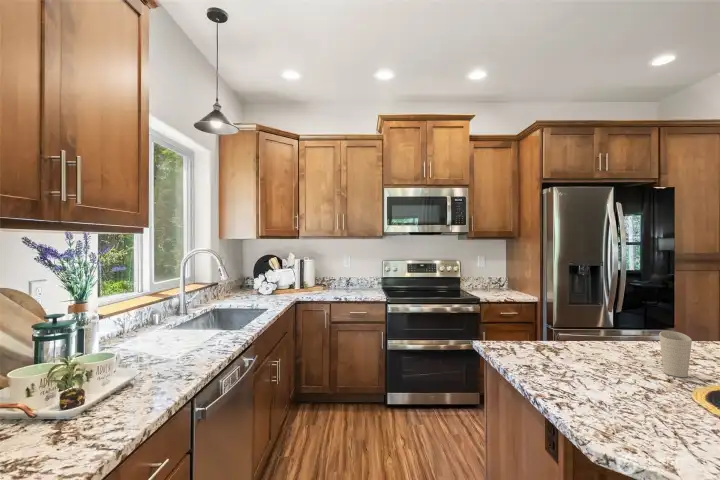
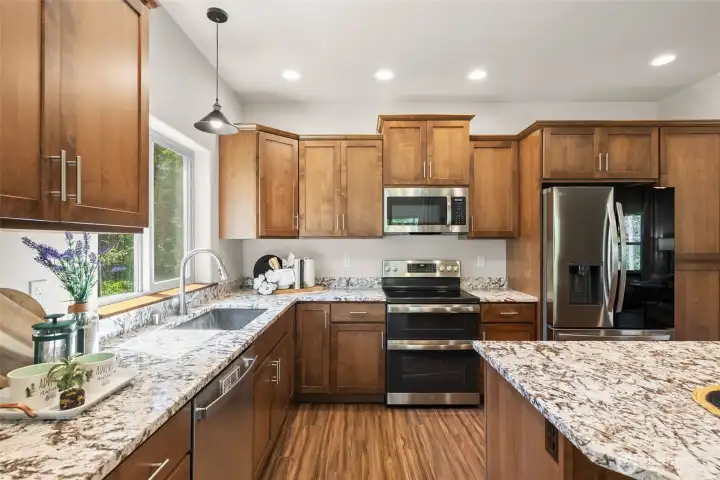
- cup [658,330,693,378]
